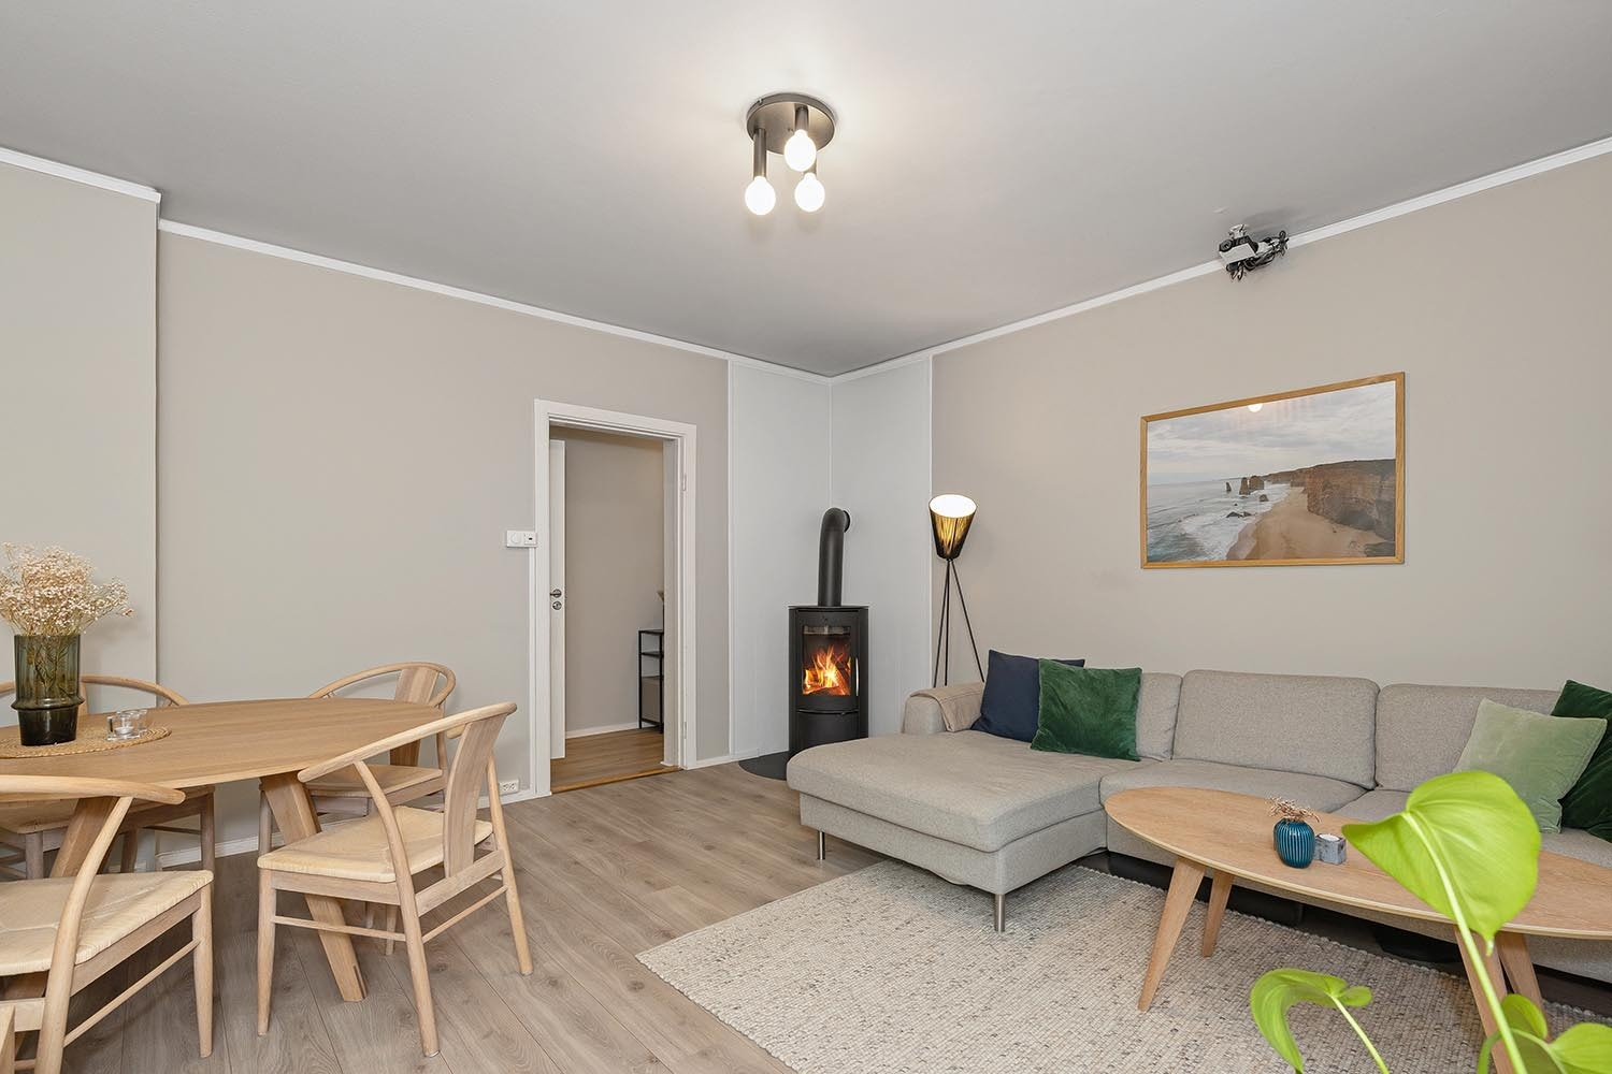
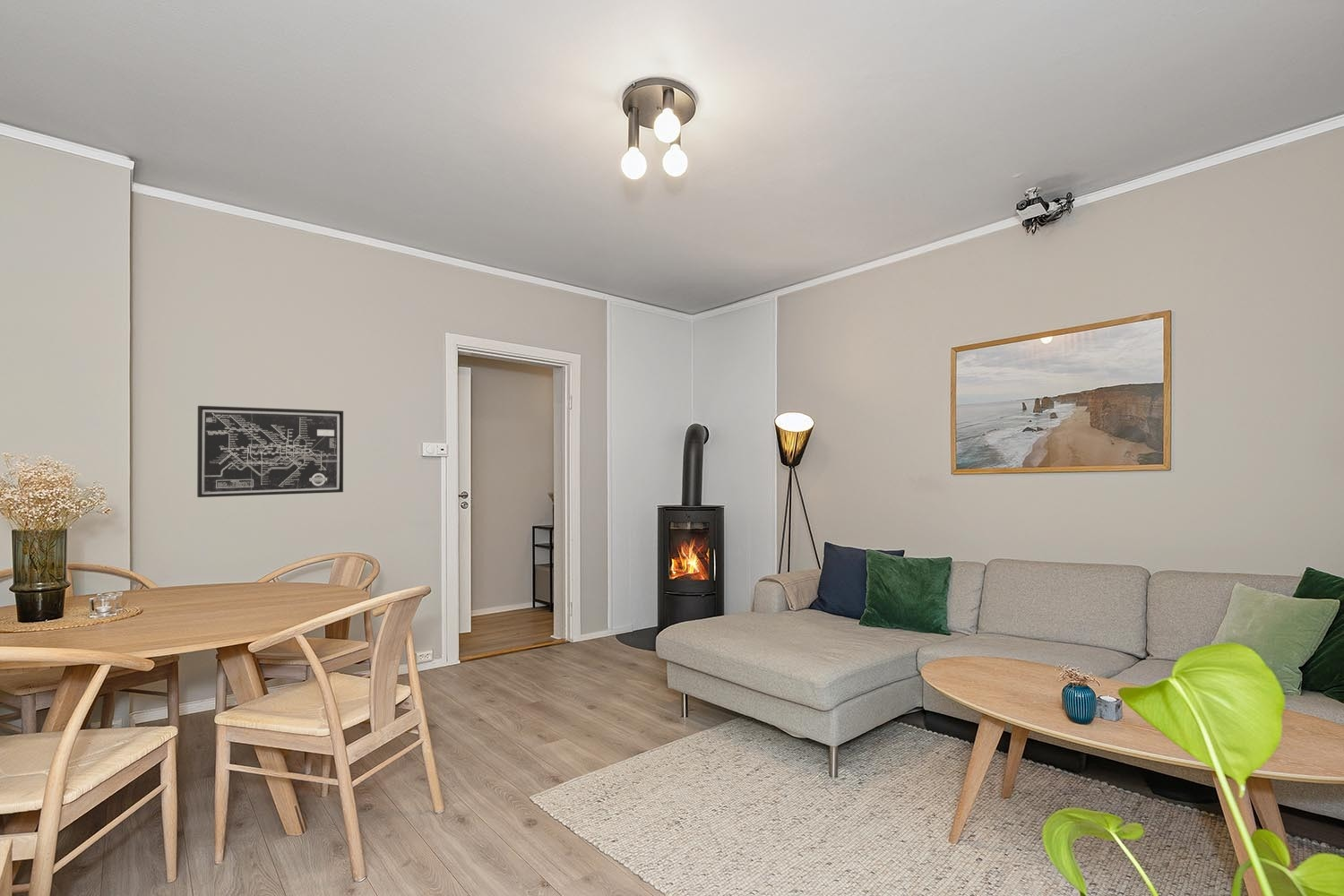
+ wall art [196,405,344,498]
